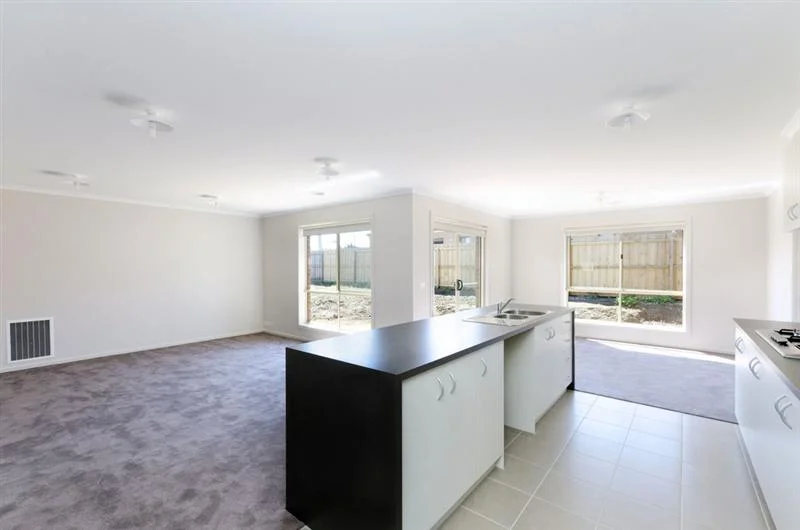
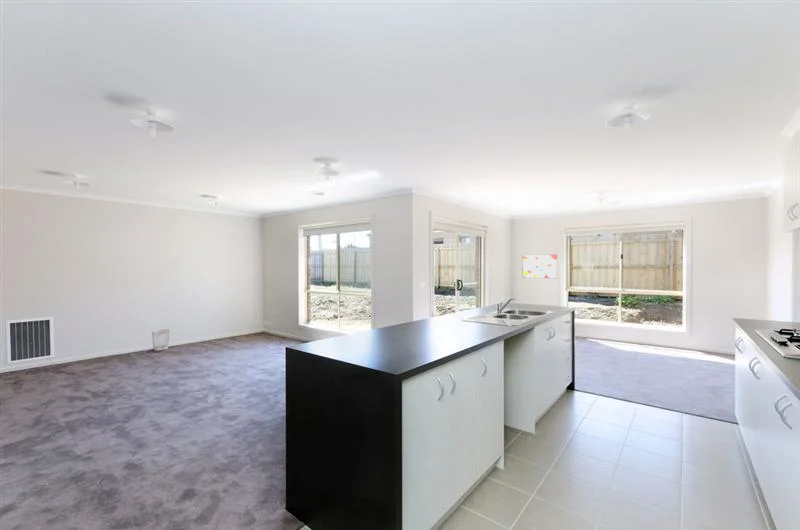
+ wastebasket [151,328,171,351]
+ wall art [522,254,558,279]
